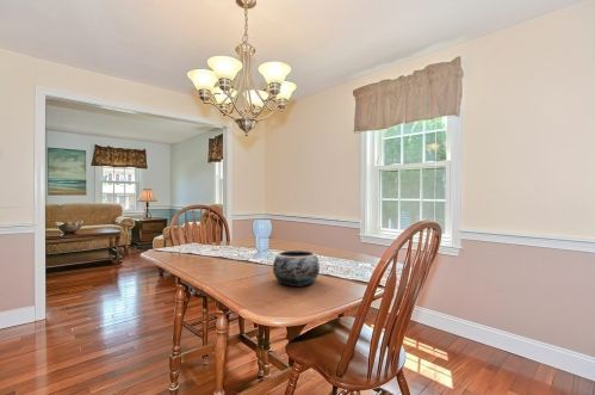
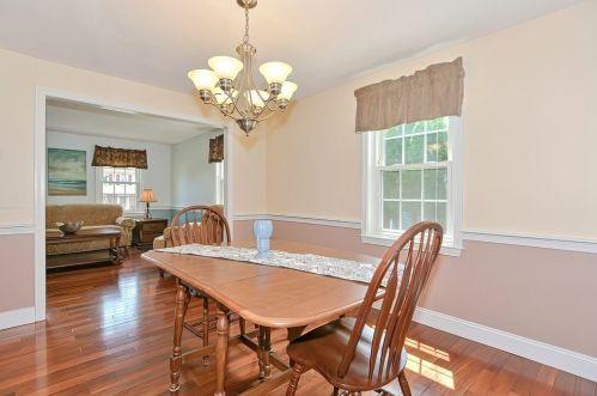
- decorative bowl [272,249,321,288]
